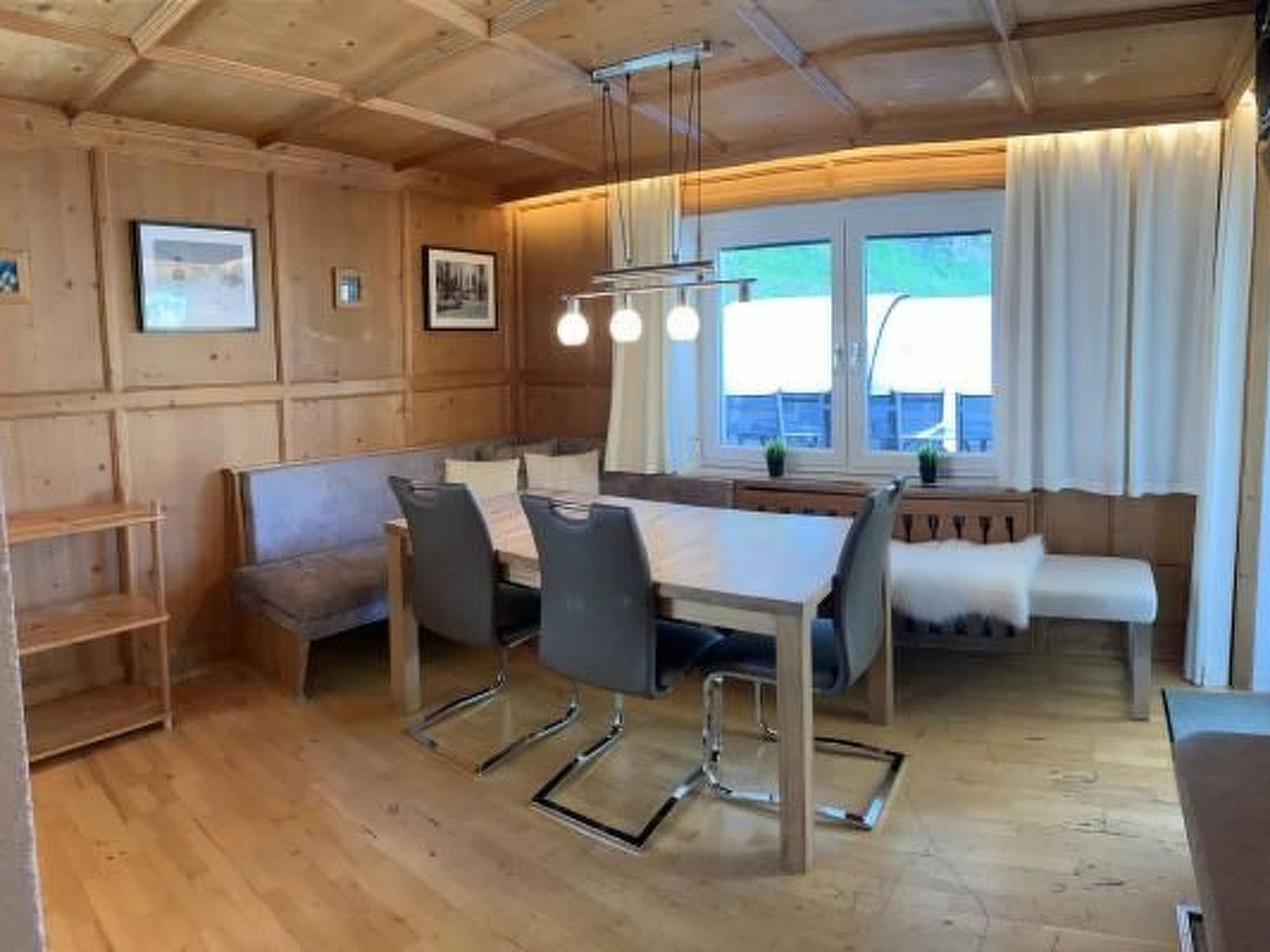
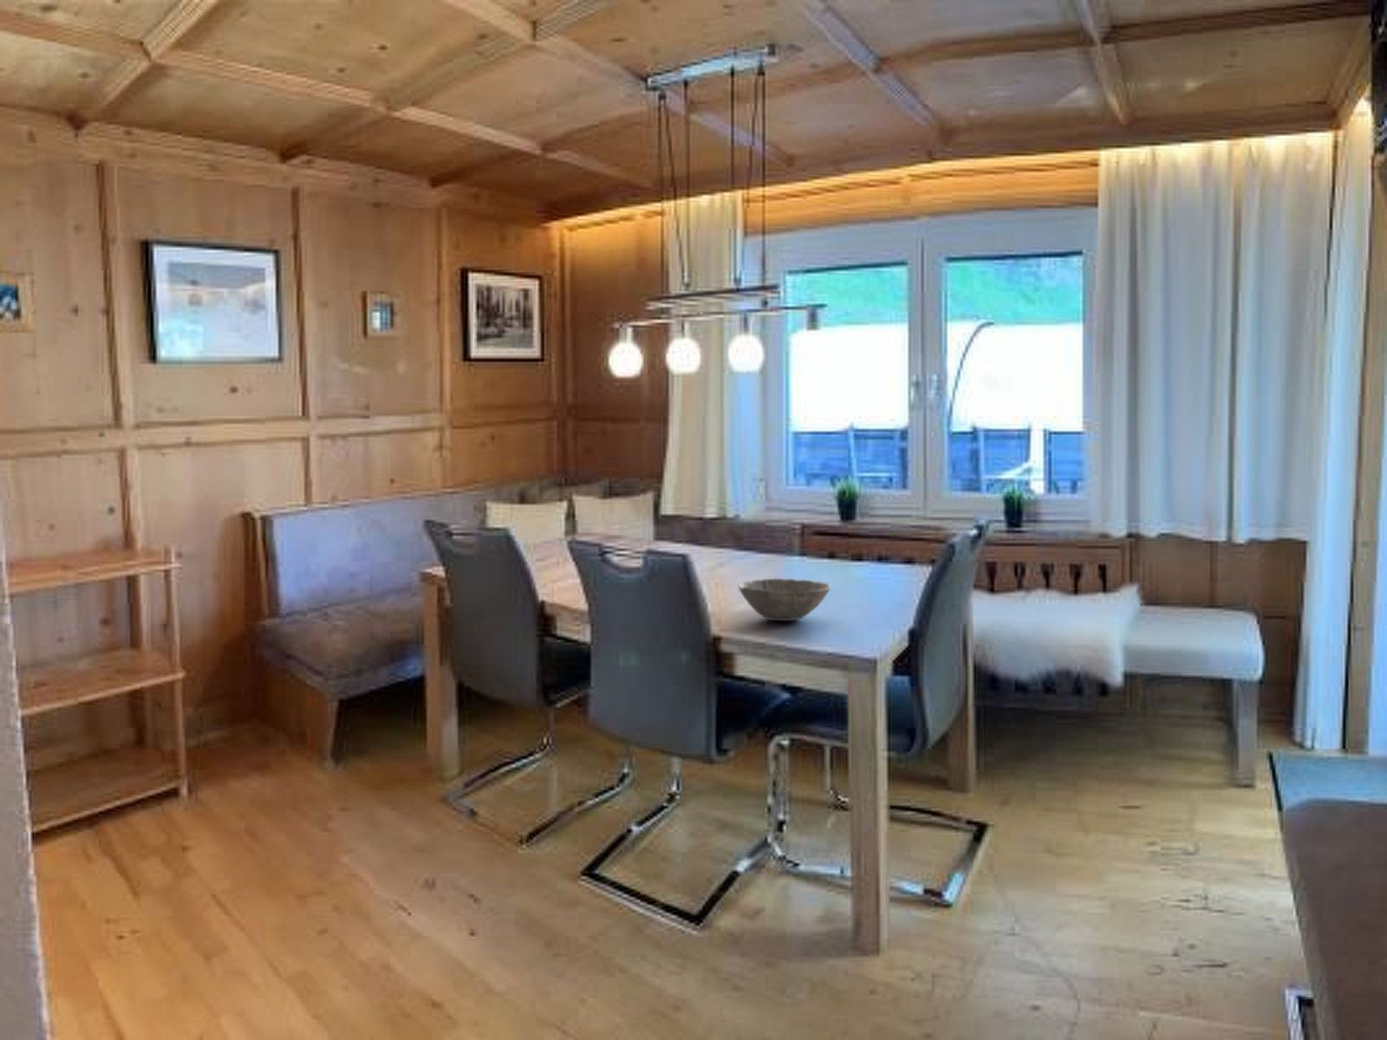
+ bowl [737,578,831,622]
